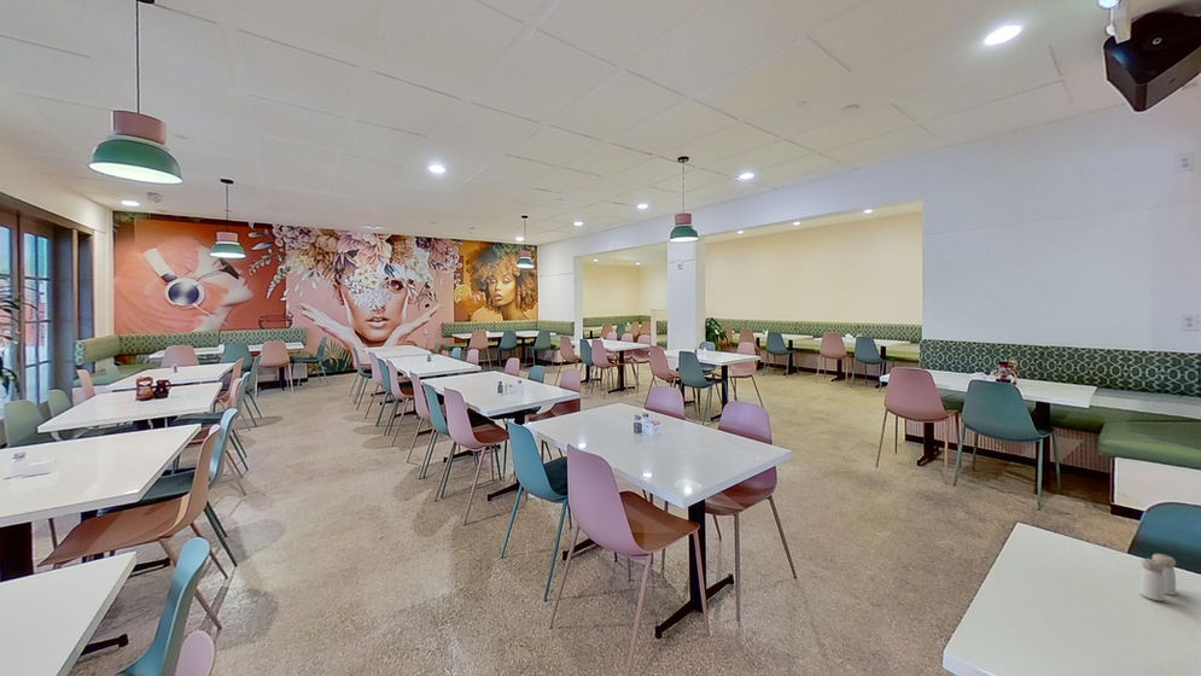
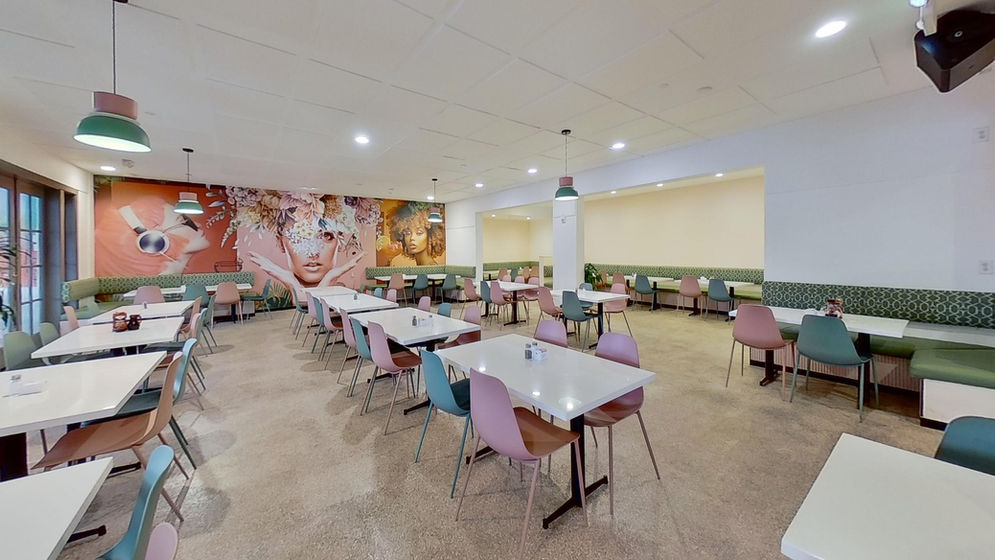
- salt and pepper shaker [1139,553,1177,602]
